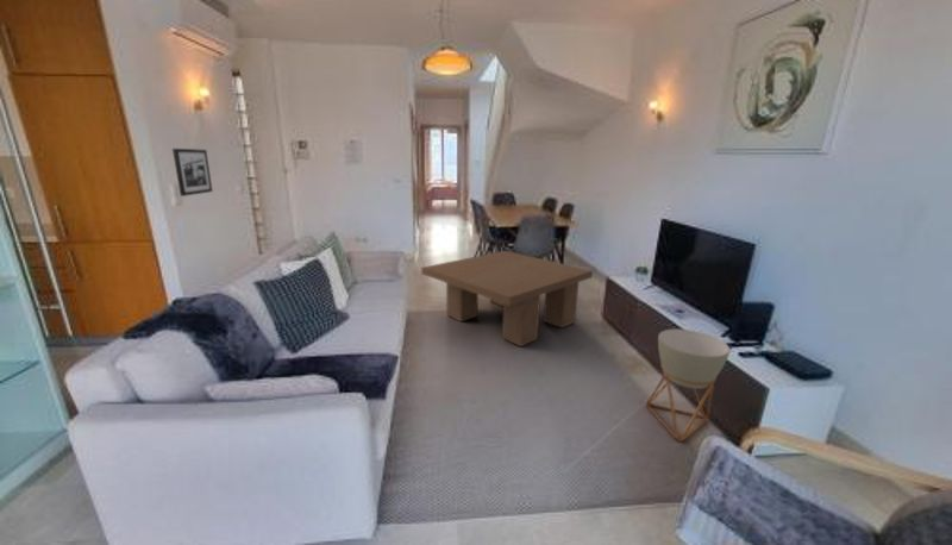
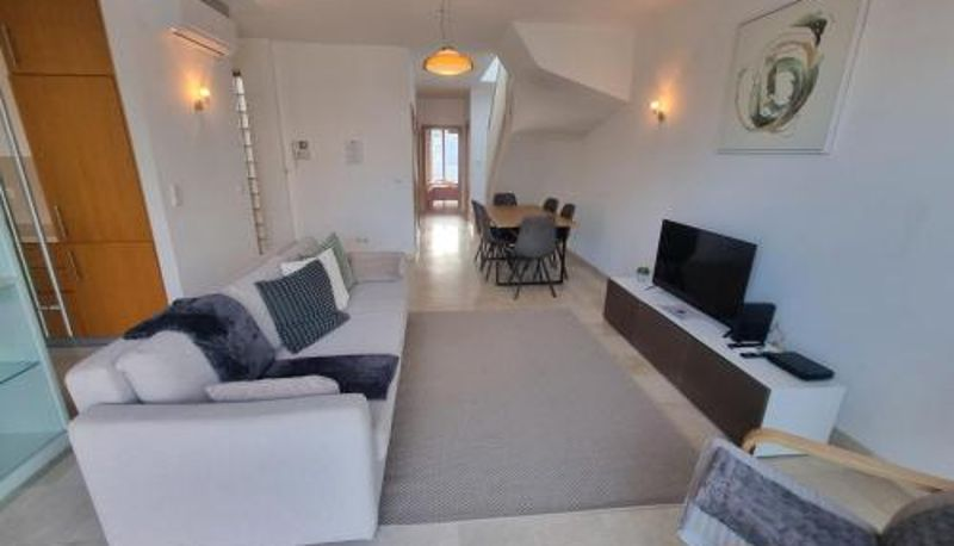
- planter [645,328,732,443]
- picture frame [171,148,214,198]
- coffee table [420,250,594,347]
